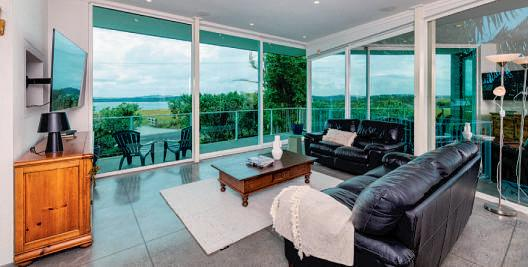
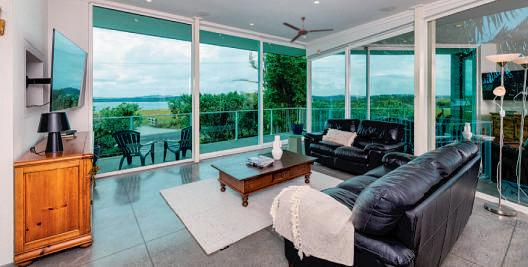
+ ceiling fan [282,16,334,43]
